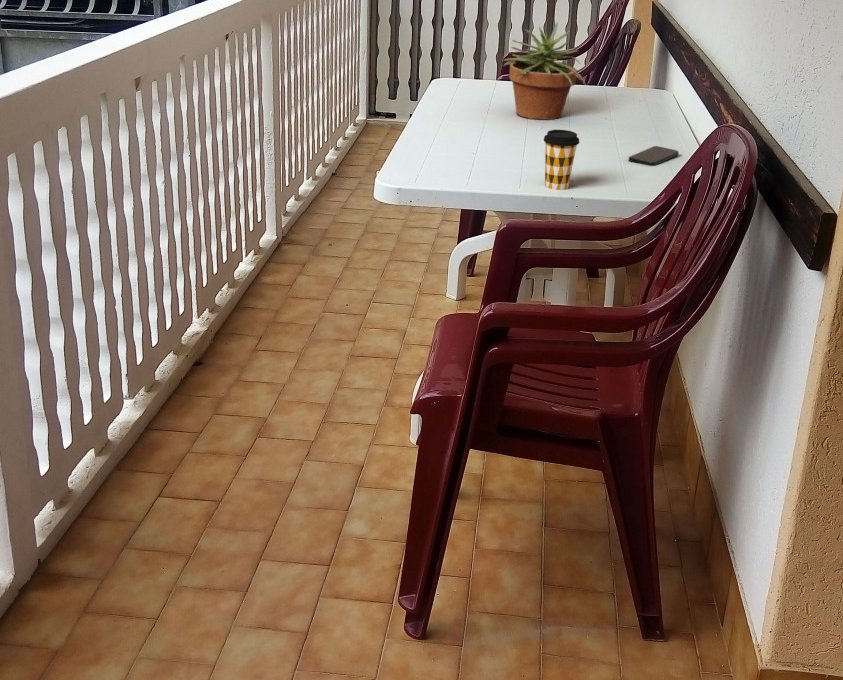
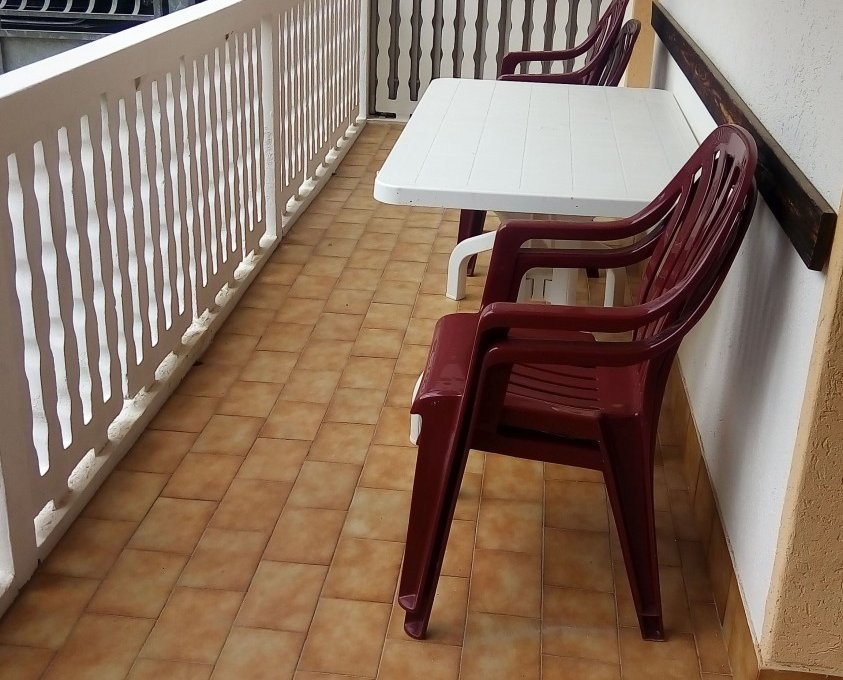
- coffee cup [543,129,580,191]
- potted plant [502,21,588,121]
- smartphone [628,145,680,167]
